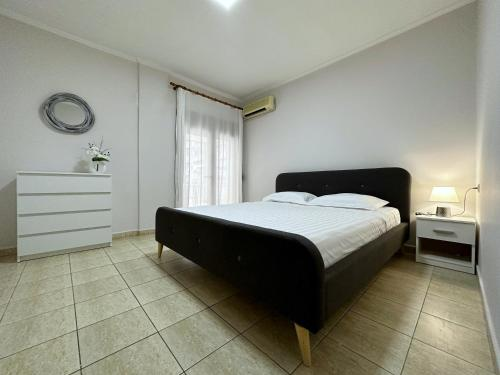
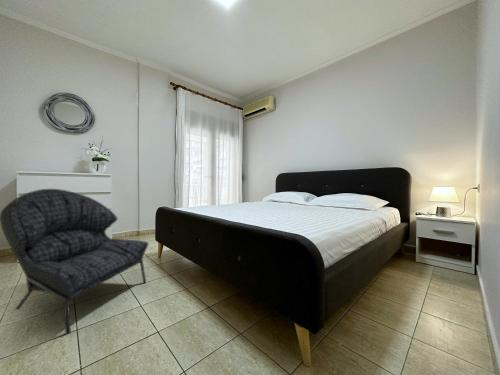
+ armchair [0,188,150,336]
